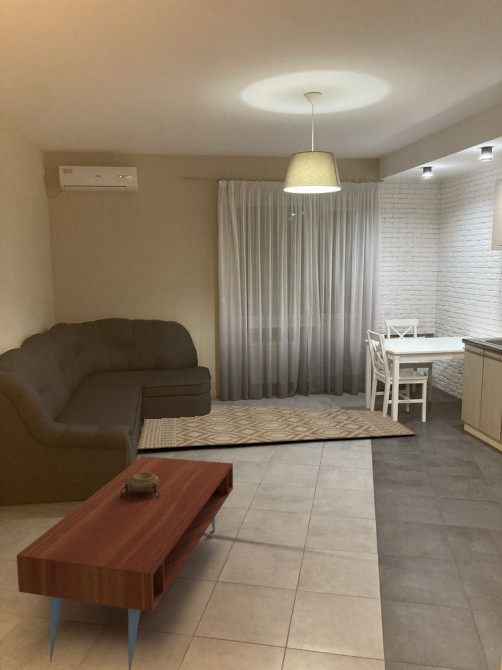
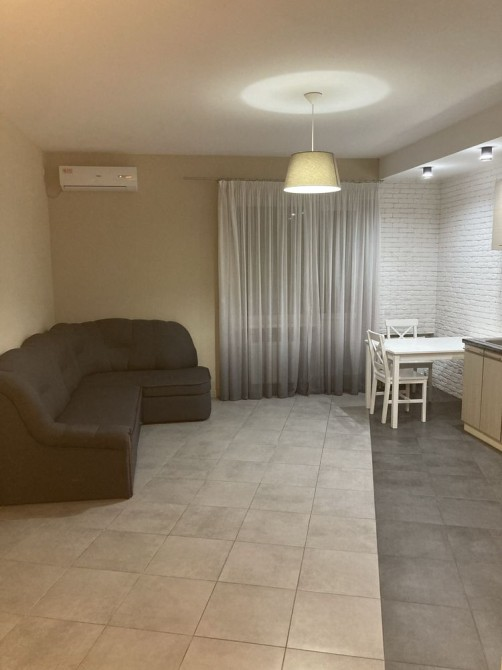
- rug [136,404,417,450]
- coffee table [16,455,234,670]
- decorative bowl [120,472,160,498]
